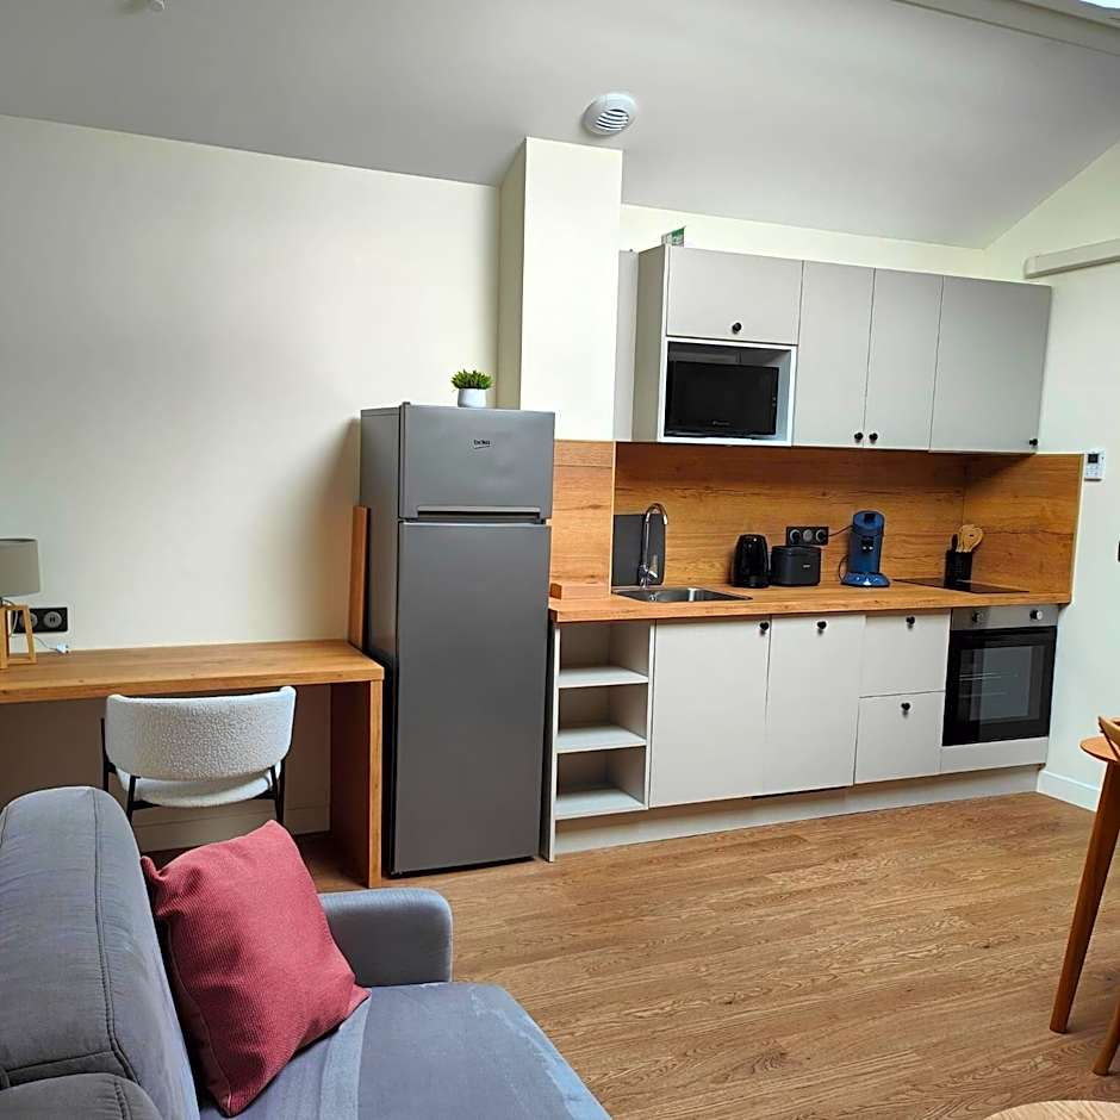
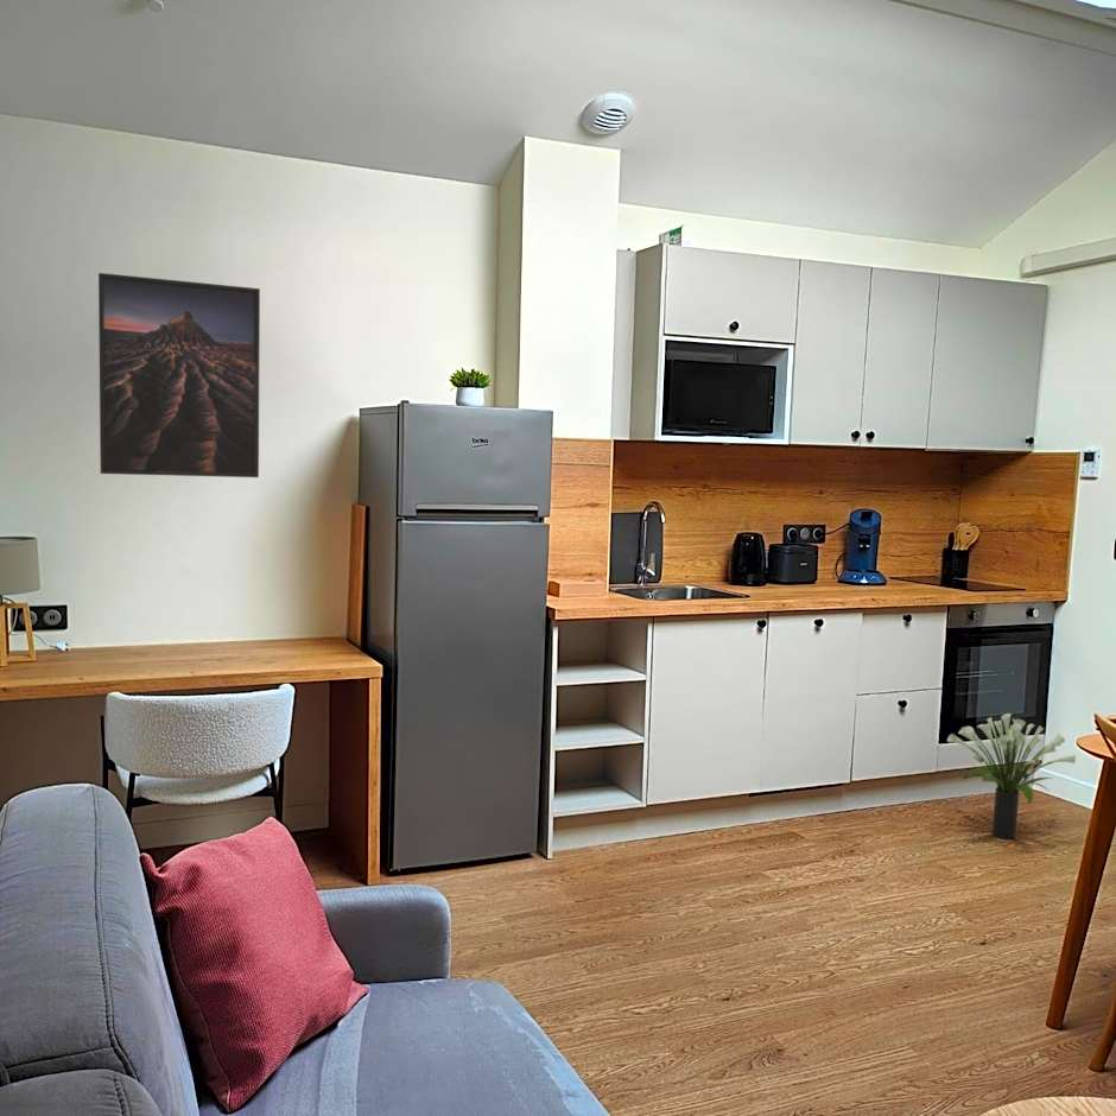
+ potted plant [946,712,1077,841]
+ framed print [97,272,261,478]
